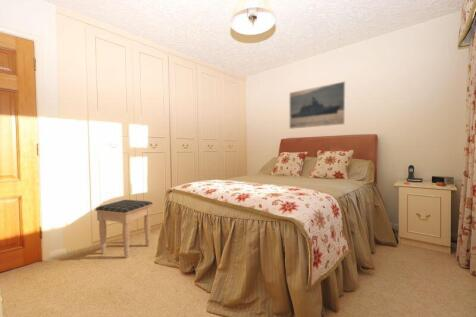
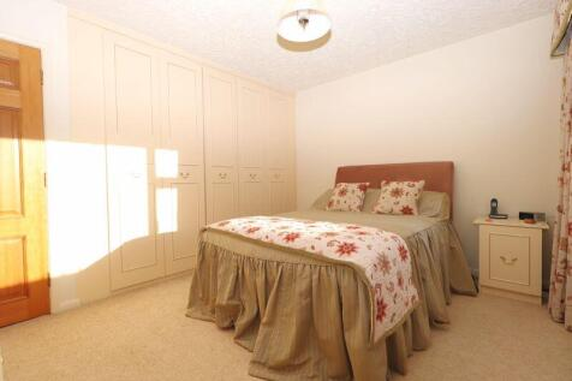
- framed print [289,81,347,130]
- footstool [94,199,154,259]
